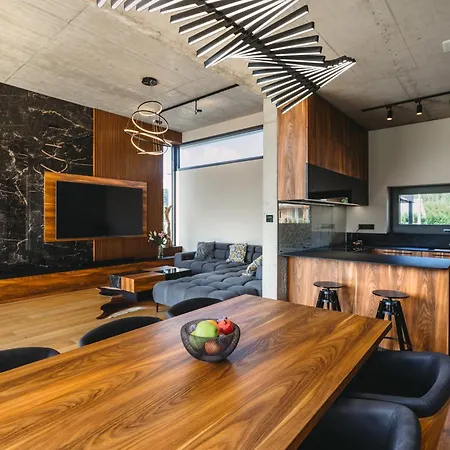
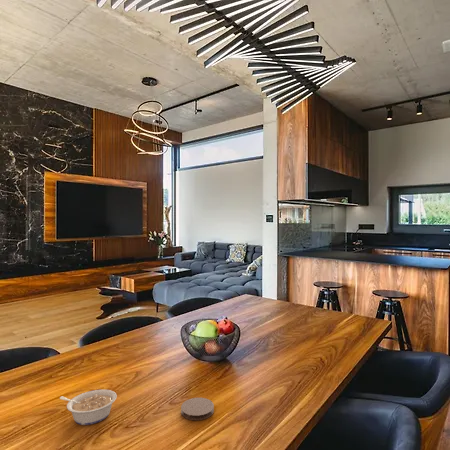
+ coaster [180,397,215,421]
+ legume [59,389,118,426]
